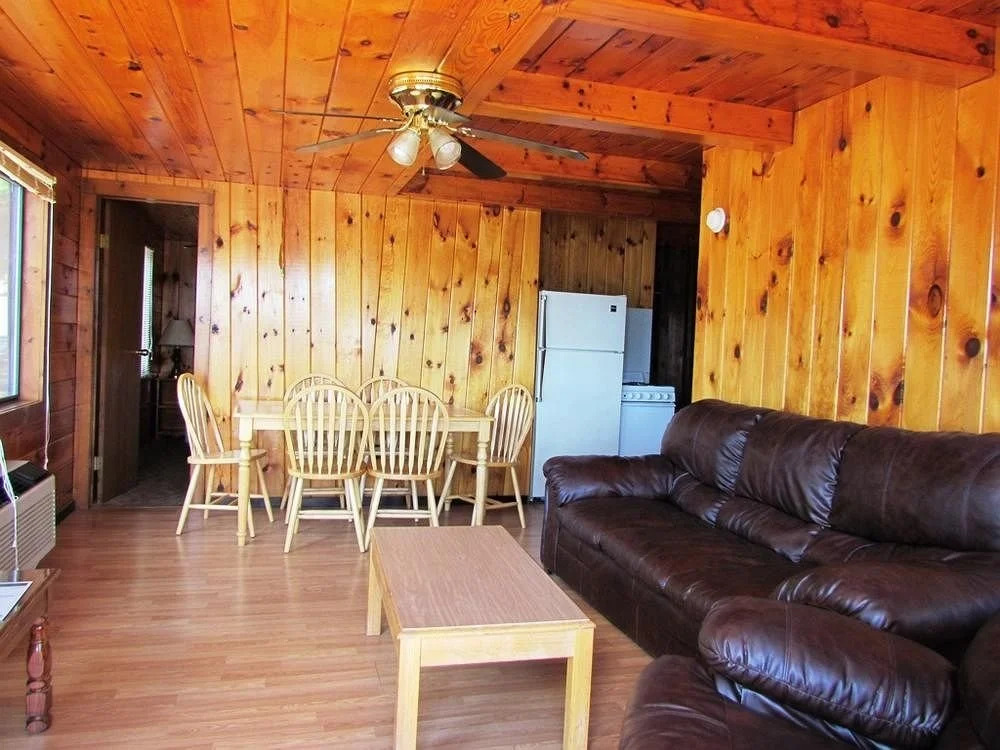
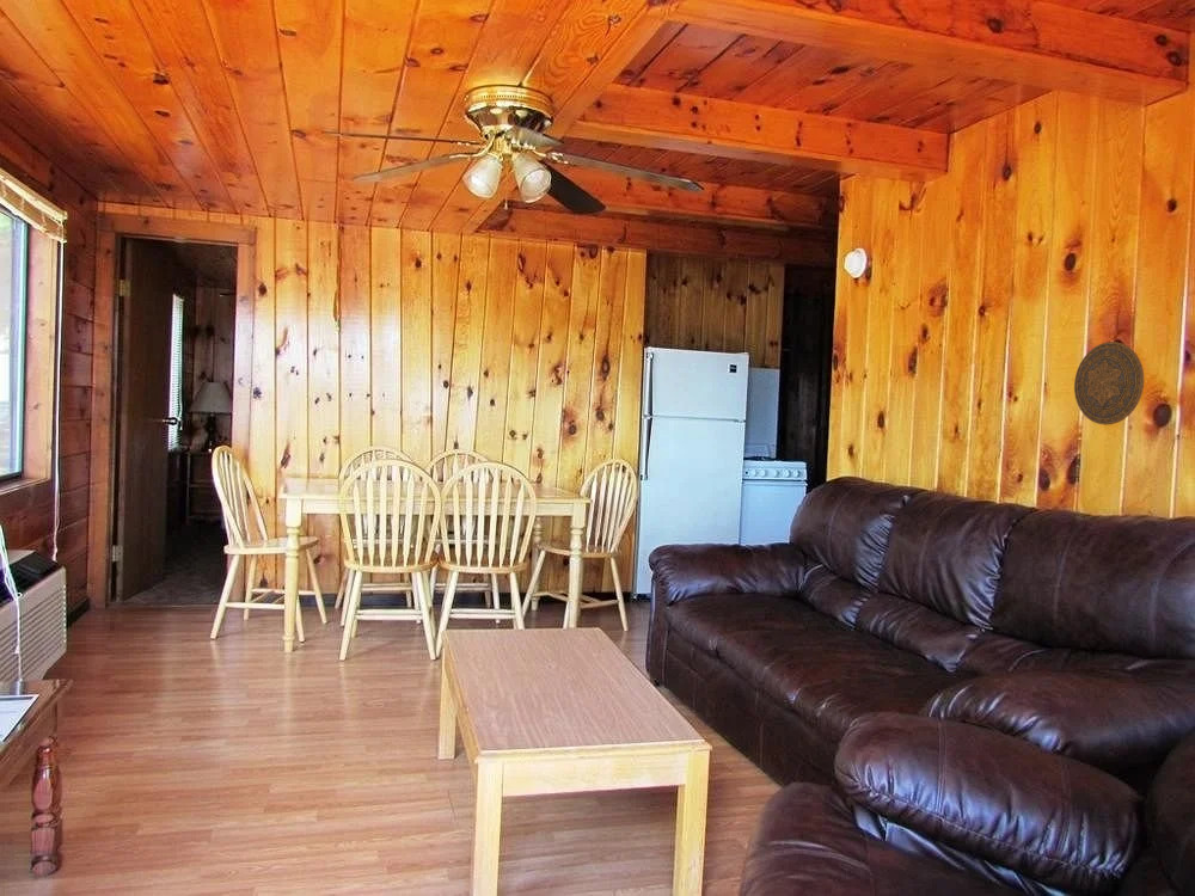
+ decorative plate [1073,340,1145,426]
